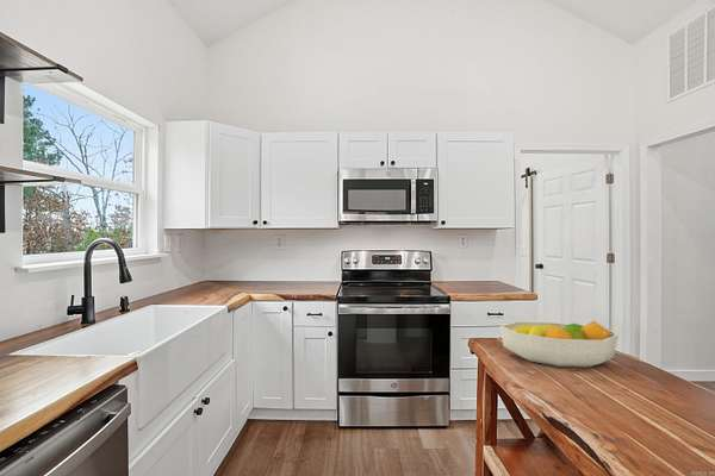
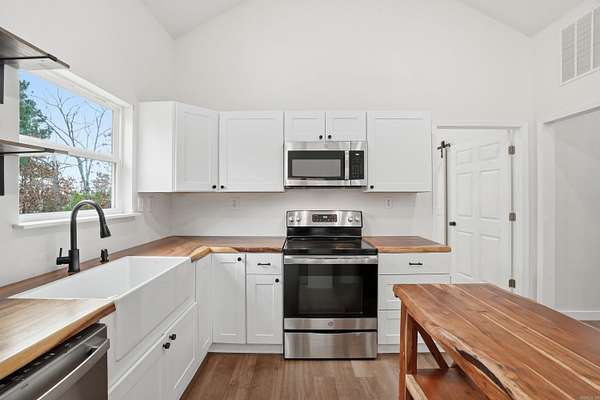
- fruit bowl [499,320,618,369]
